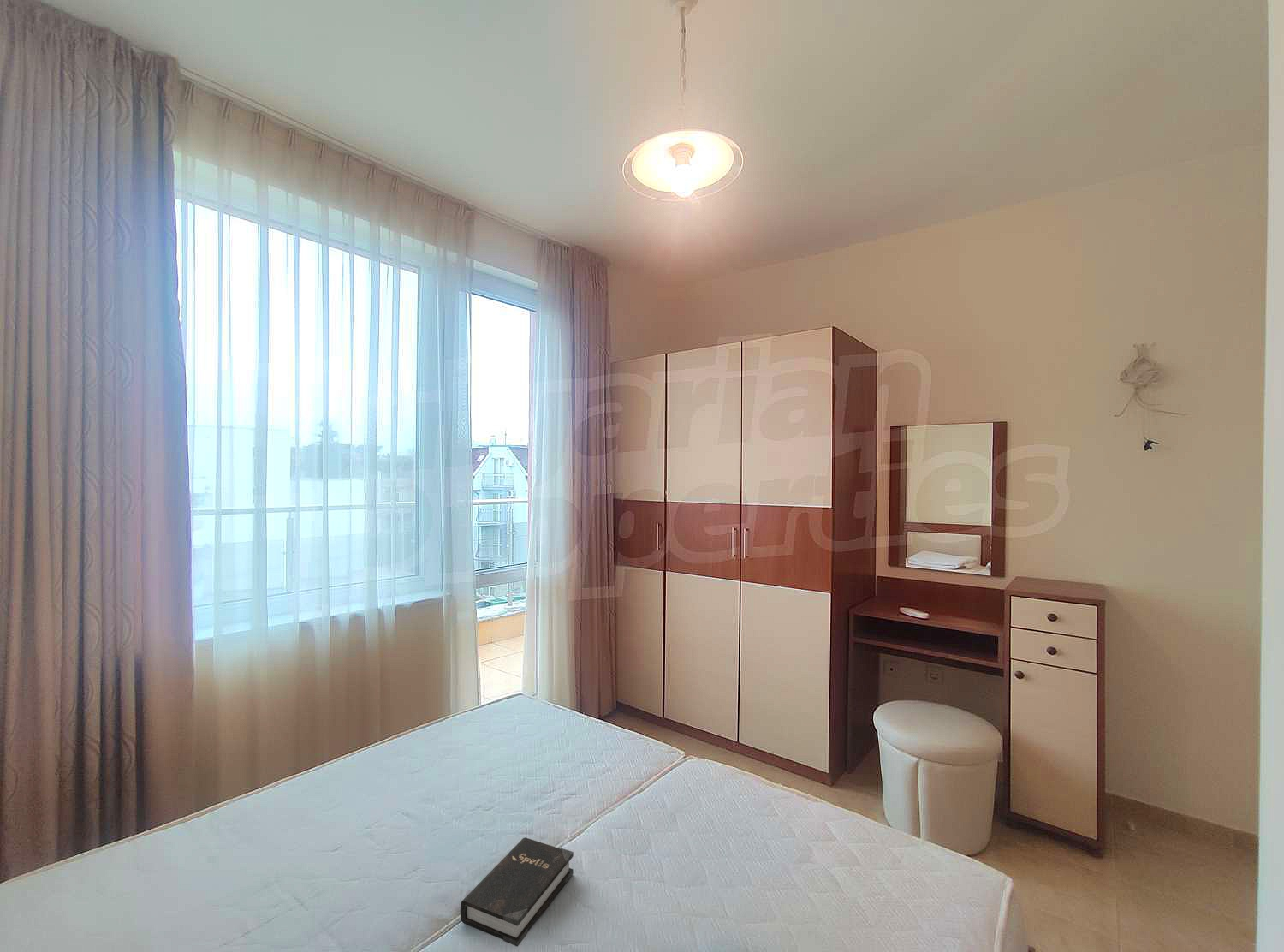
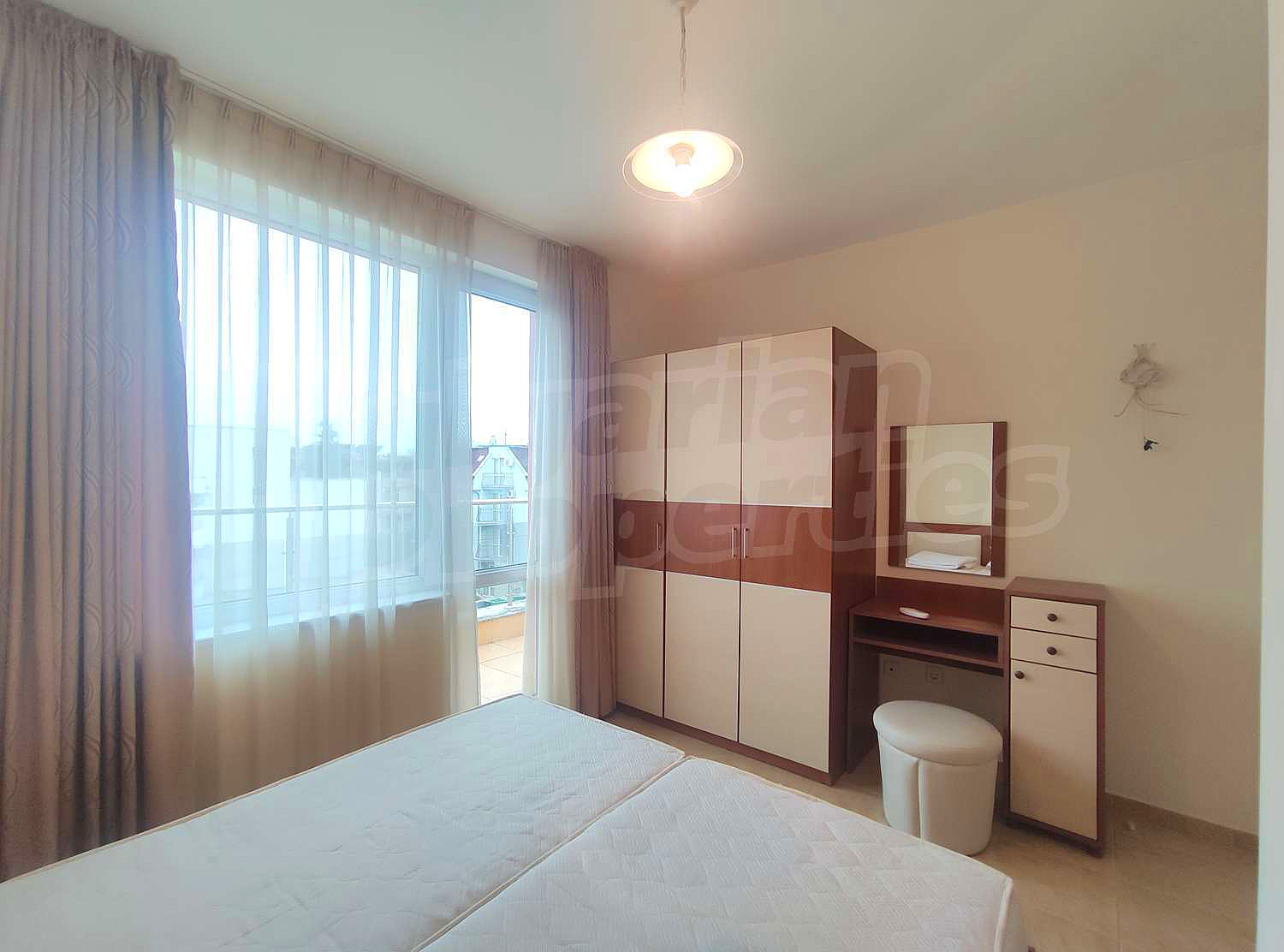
- hardback book [460,837,574,948]
